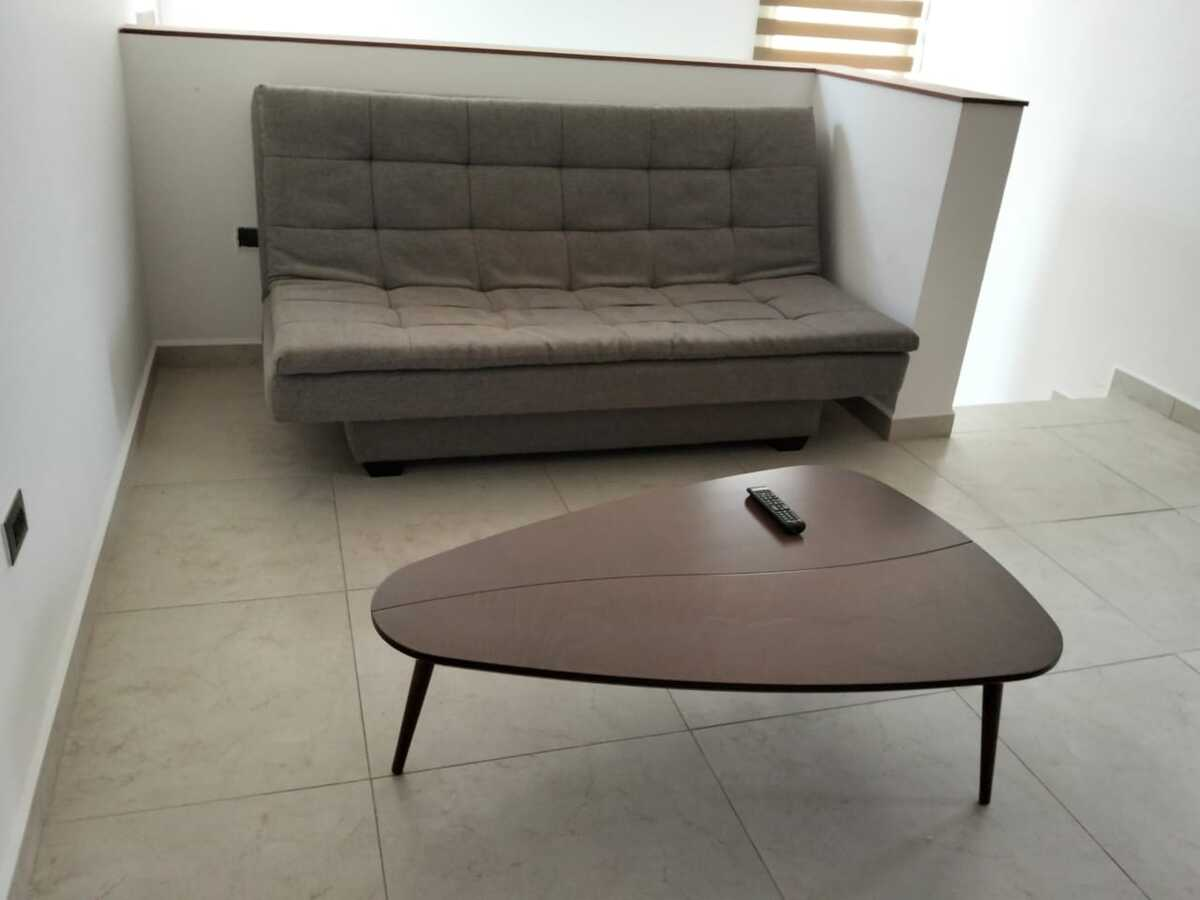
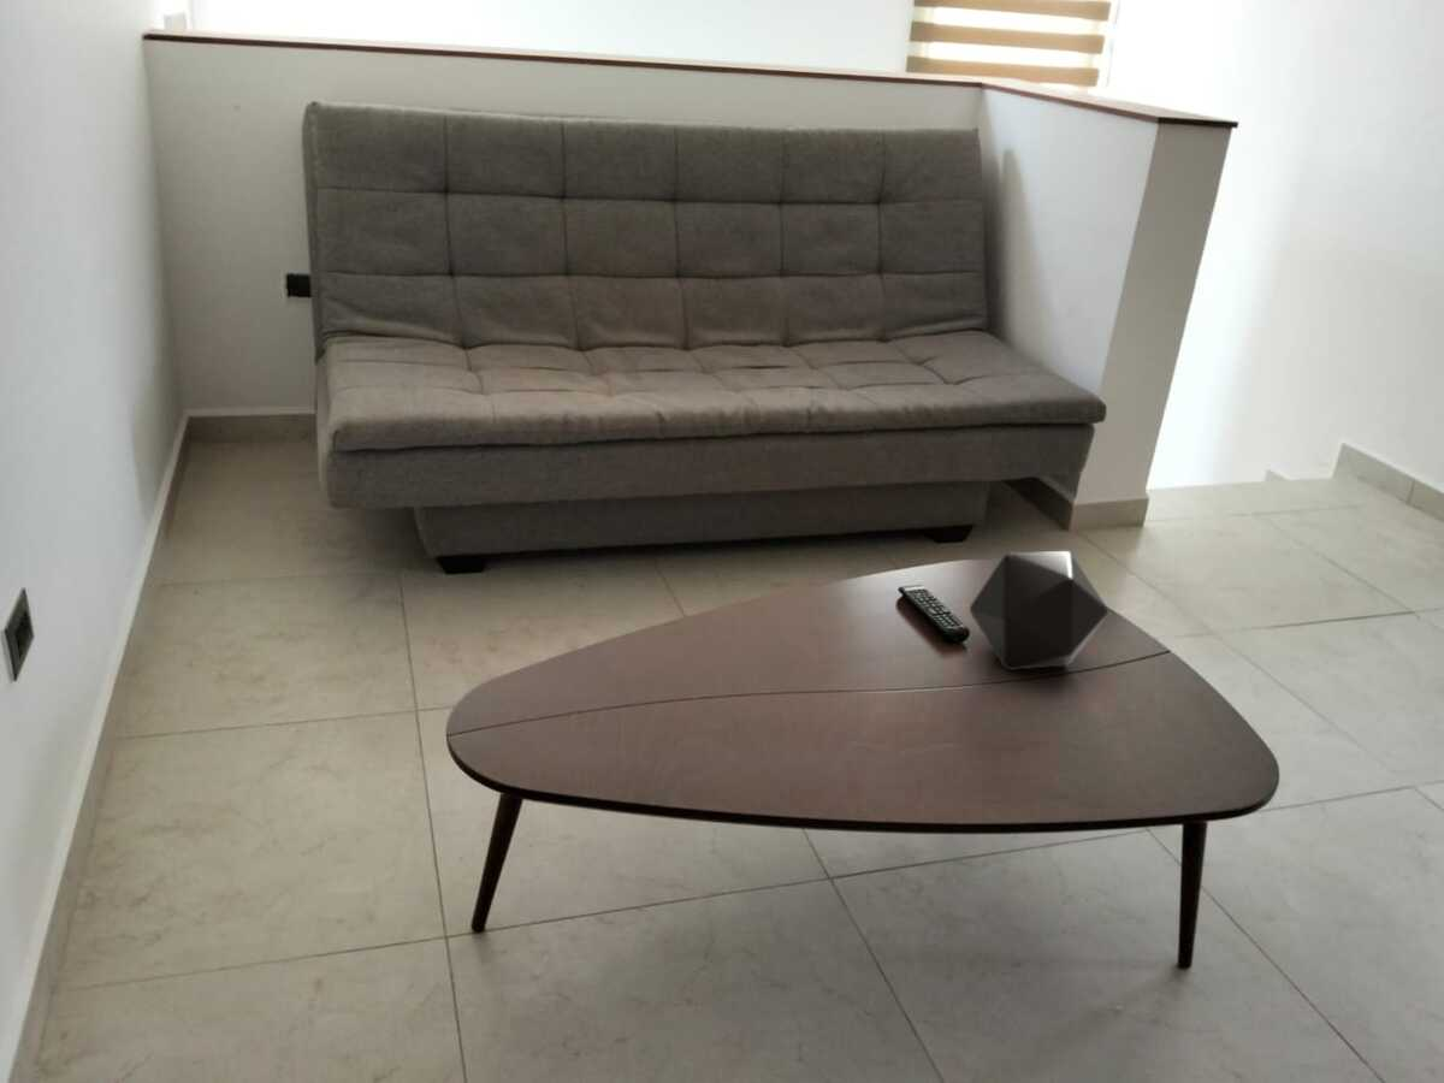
+ decorative tray [969,550,1109,671]
